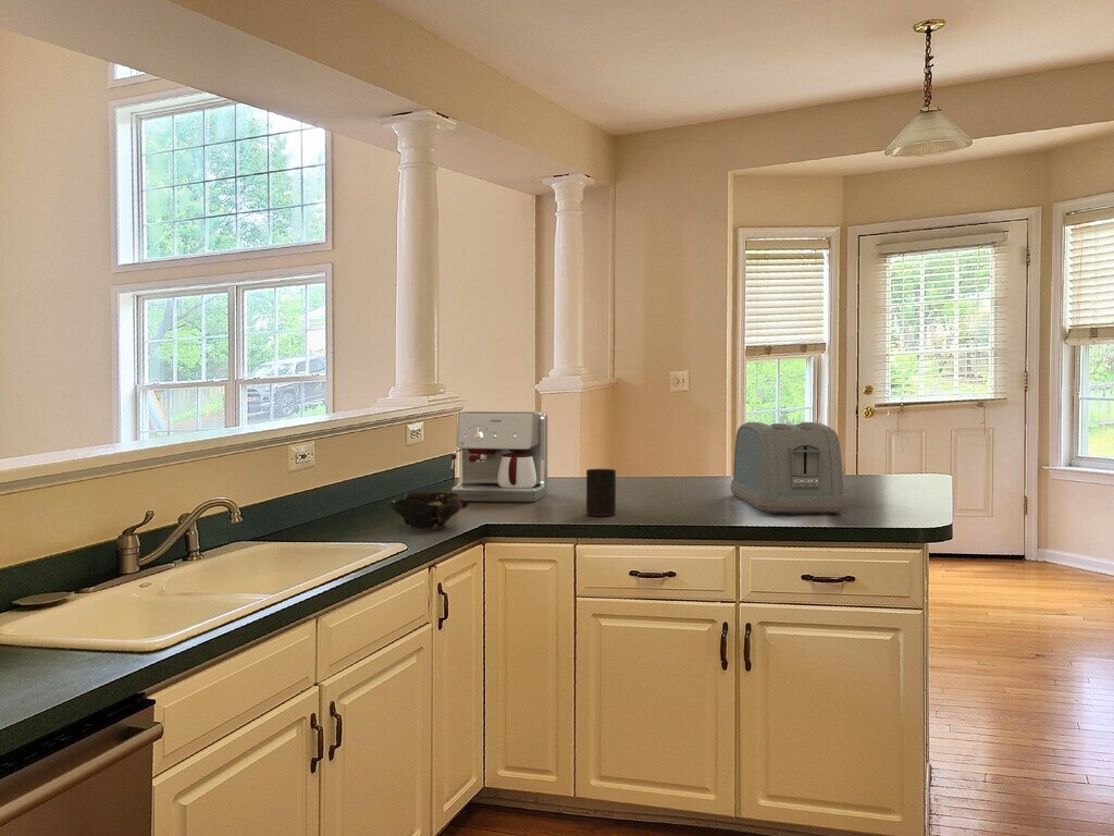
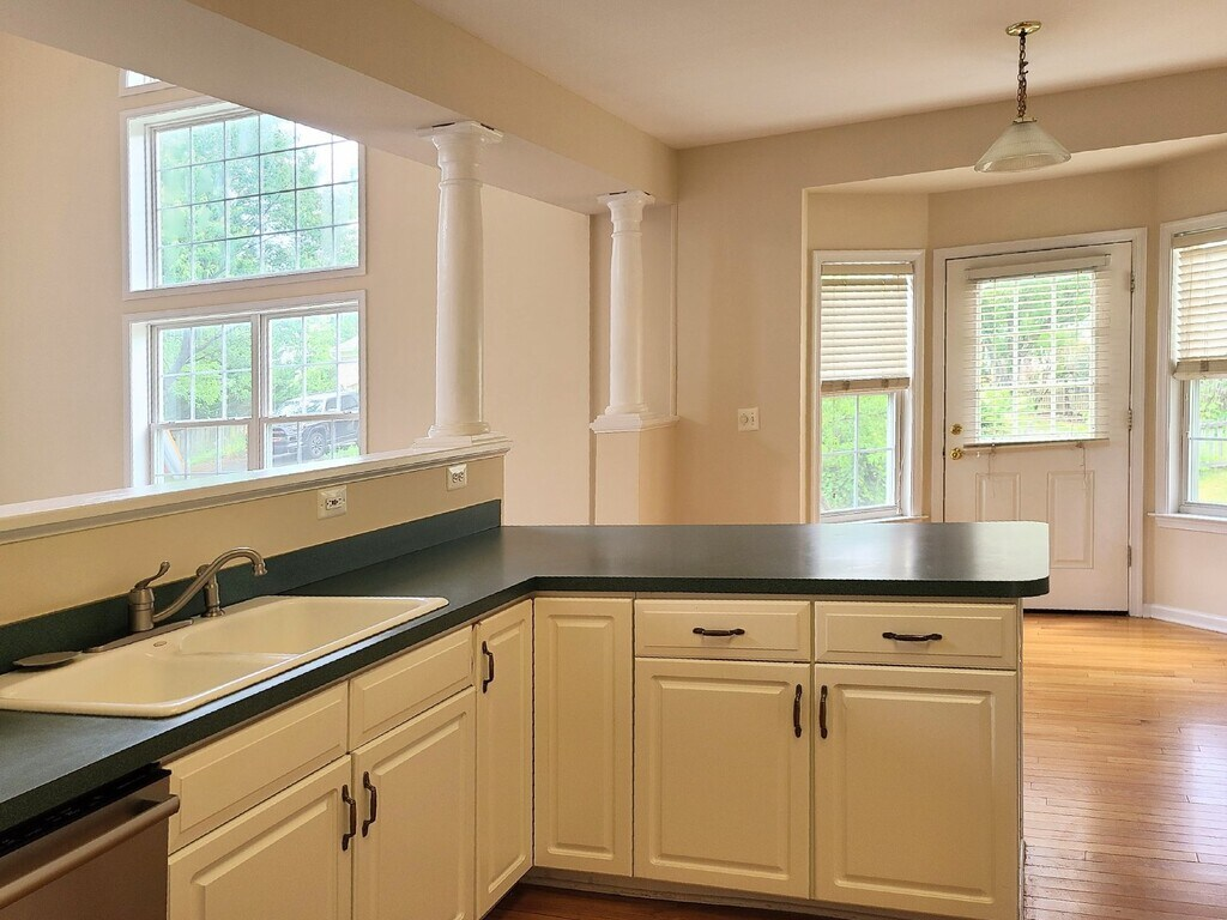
- coffee maker [449,410,548,503]
- bowl [388,491,469,530]
- cup [585,468,617,517]
- toaster [730,421,847,514]
